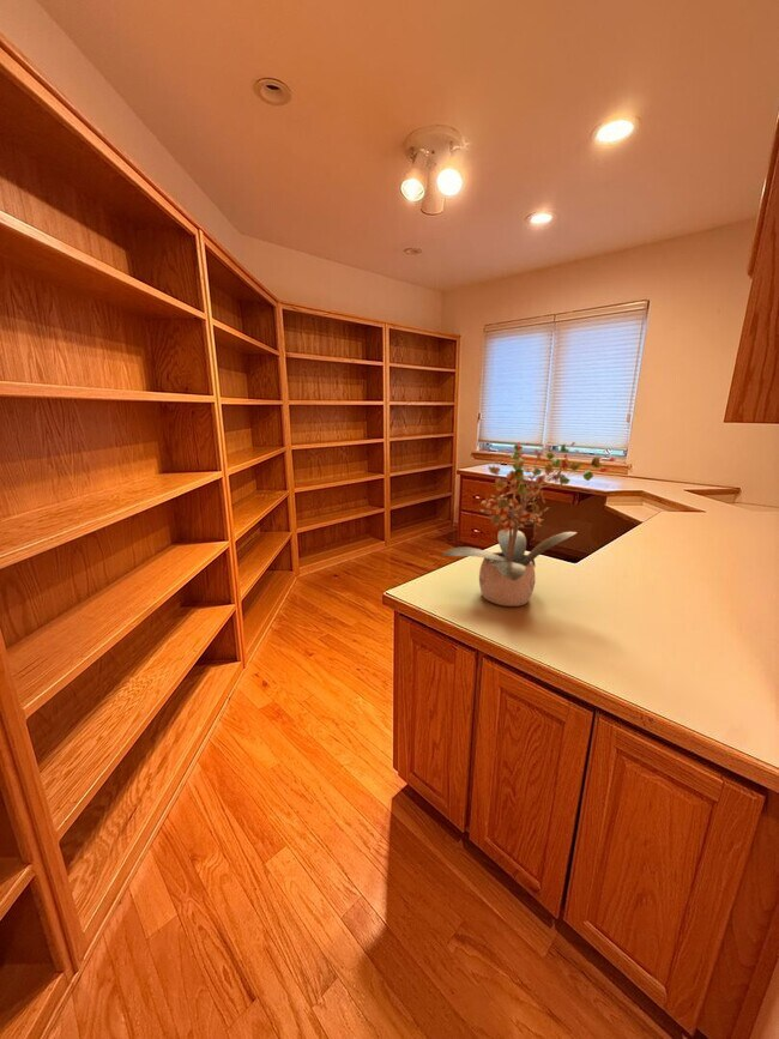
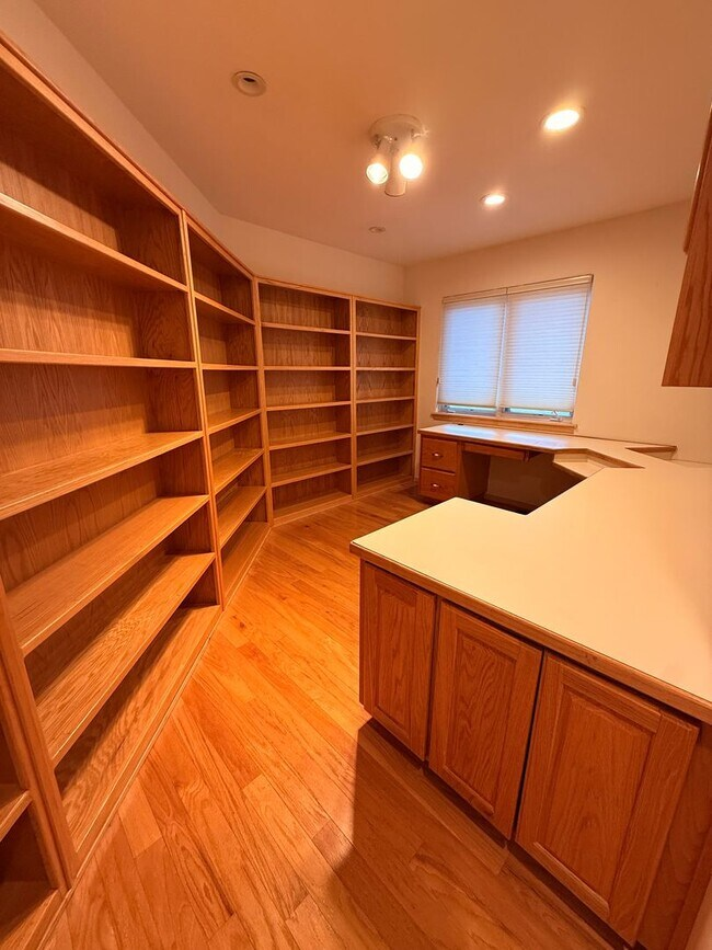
- potted plant [441,441,616,608]
